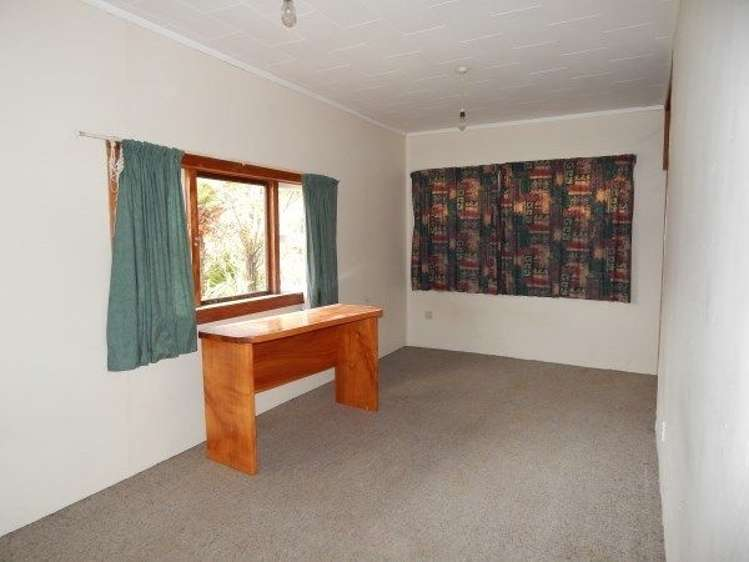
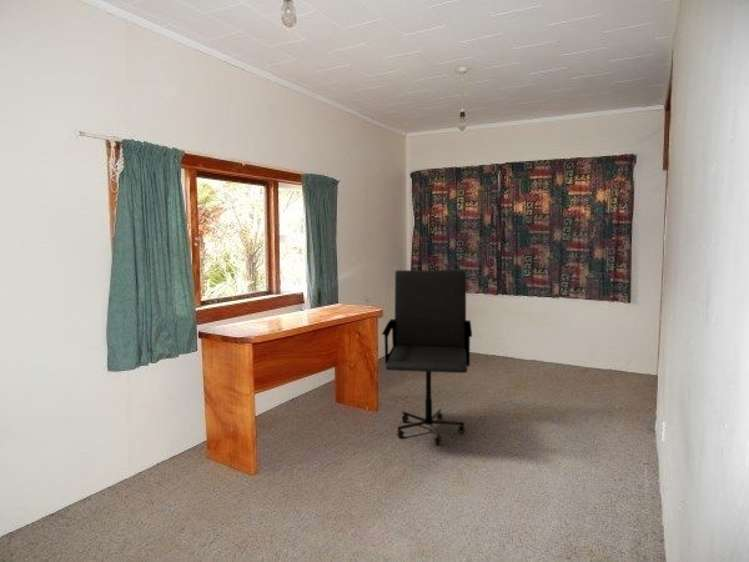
+ office chair [381,269,473,446]
